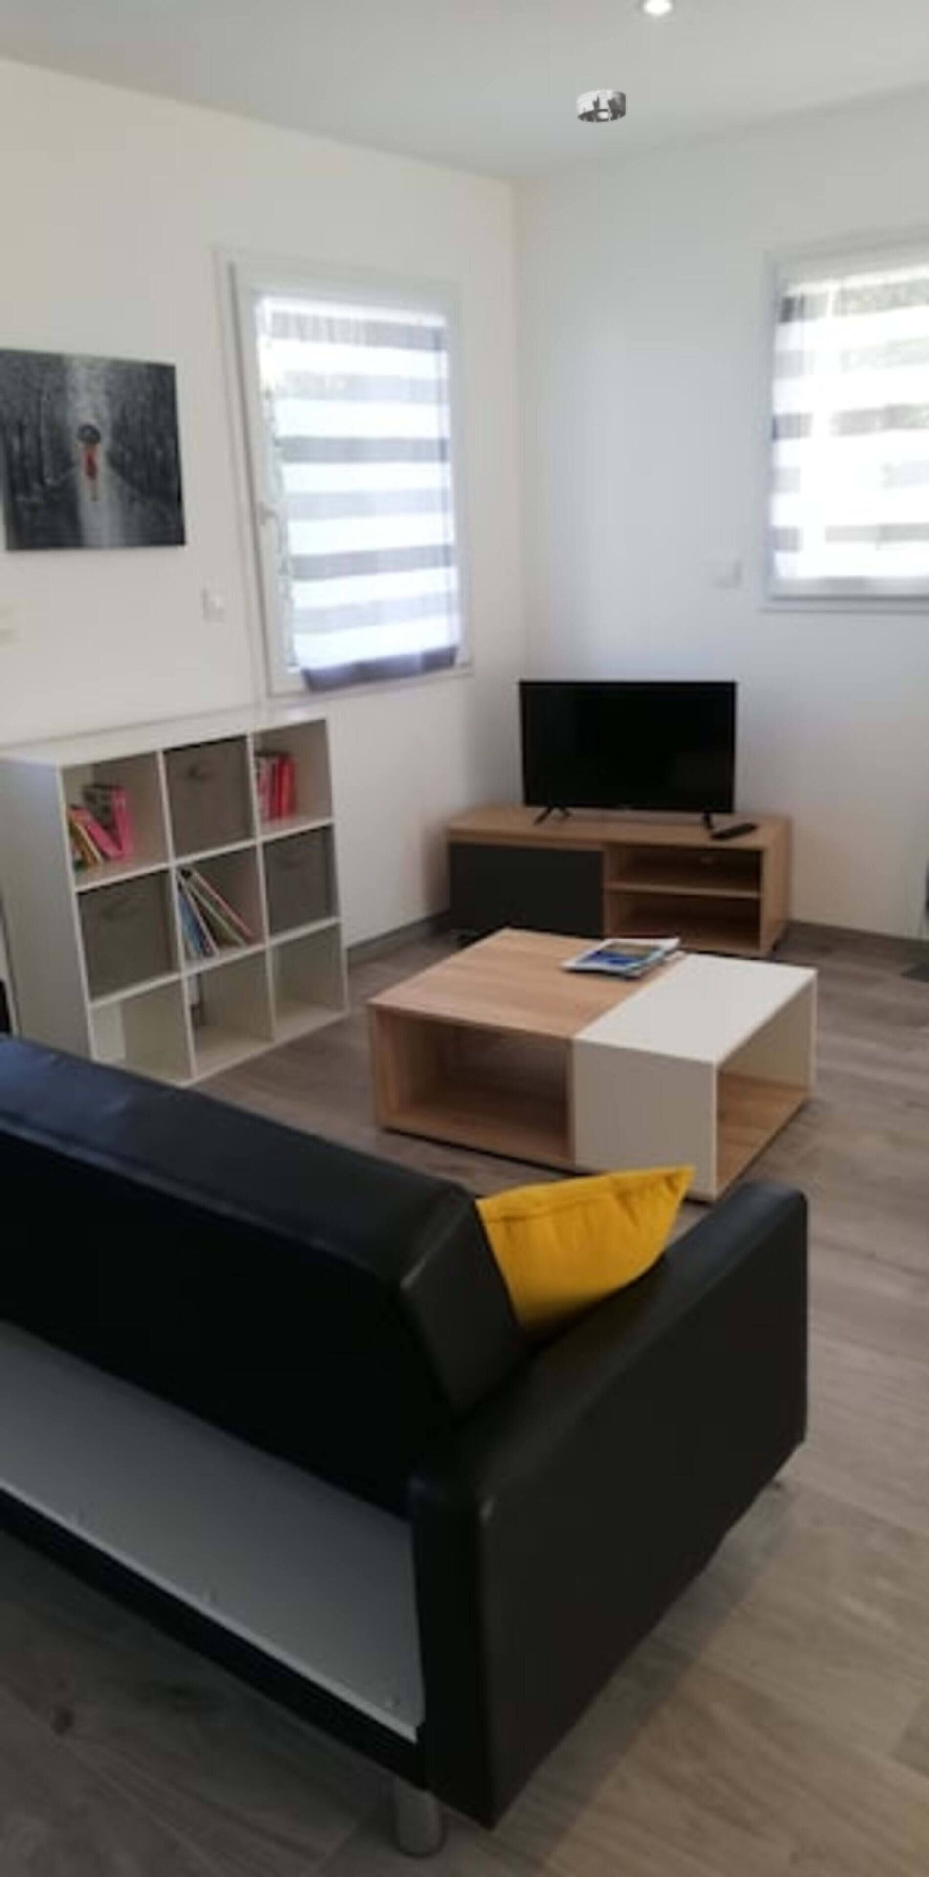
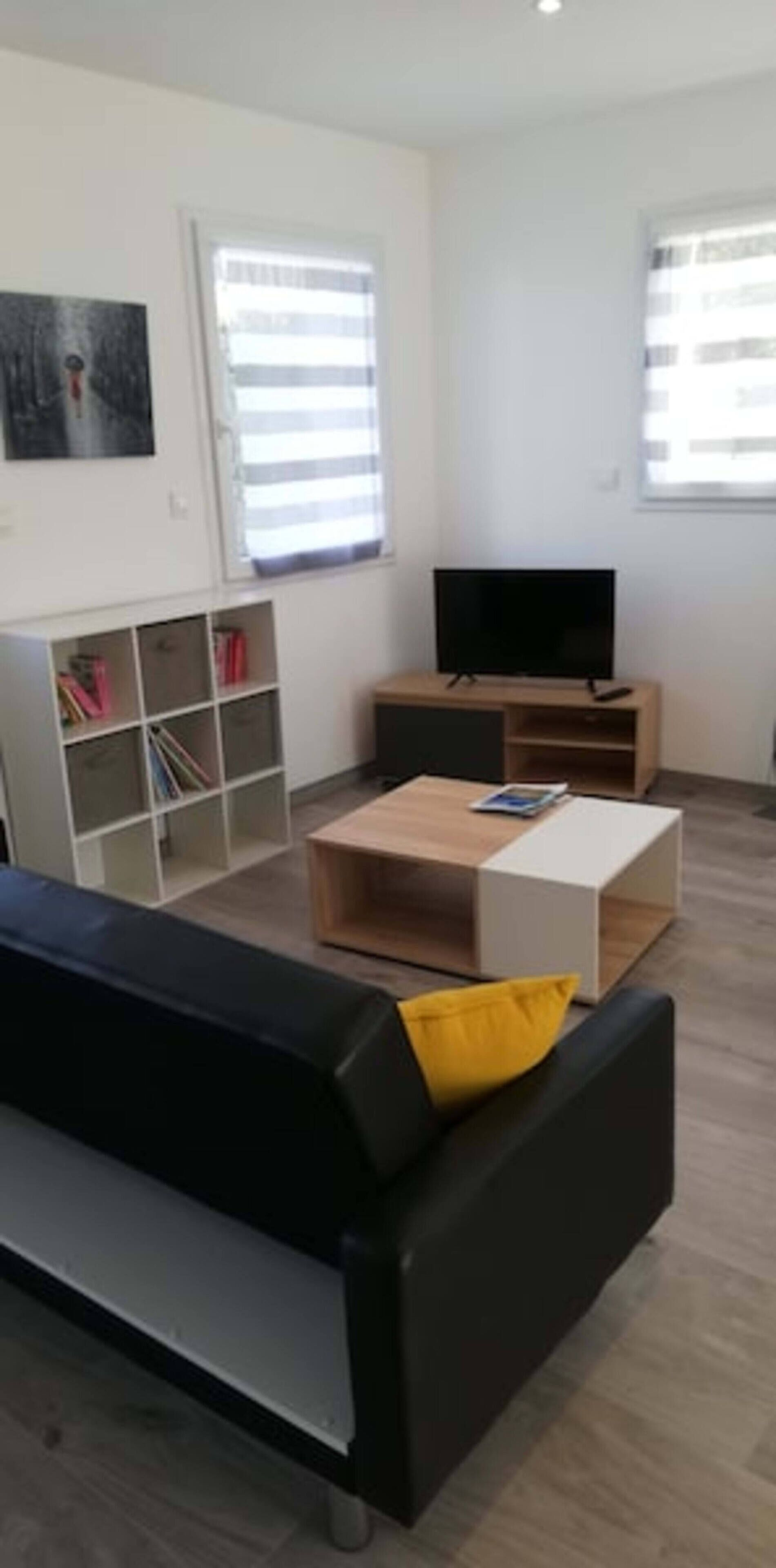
- smoke detector [577,89,627,123]
